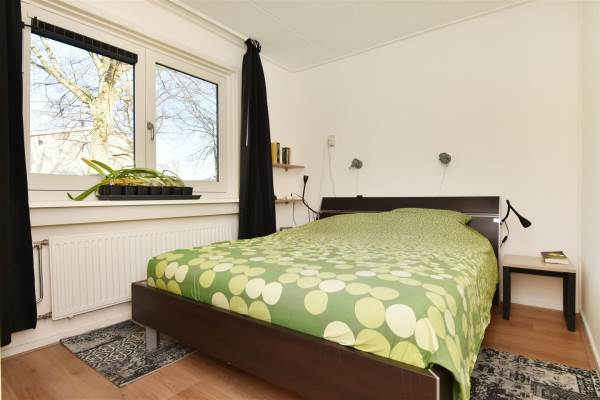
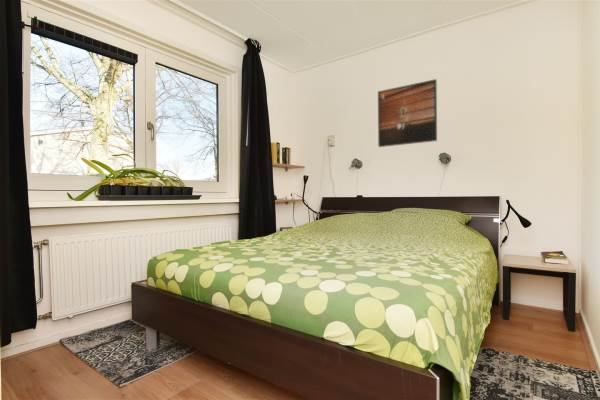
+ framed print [377,78,438,148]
